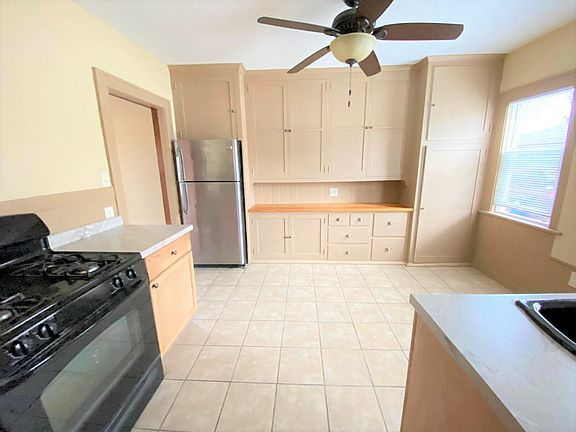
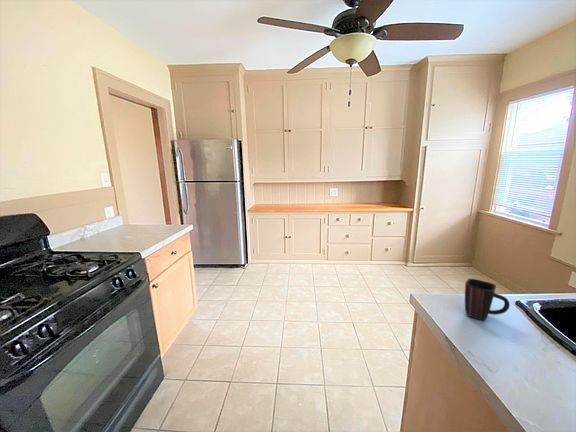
+ mug [464,278,511,321]
